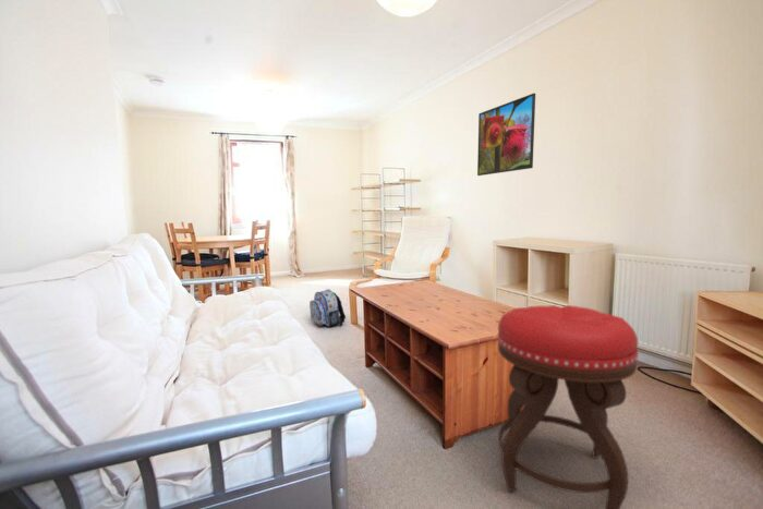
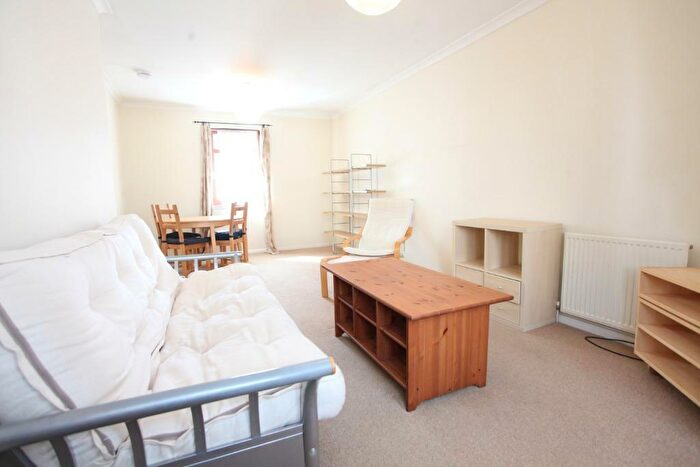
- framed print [476,93,536,177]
- stool [497,304,640,509]
- backpack [308,288,347,328]
